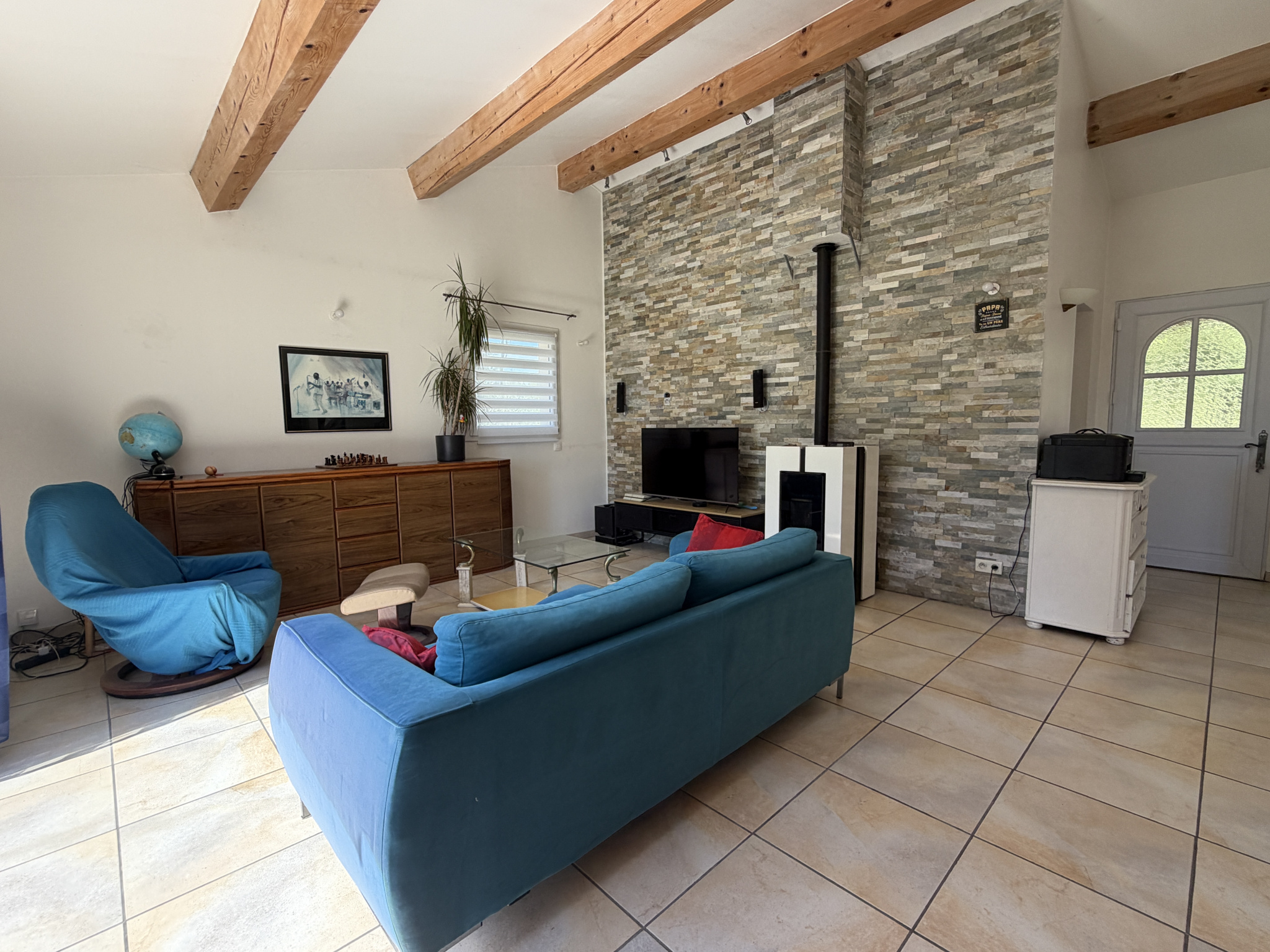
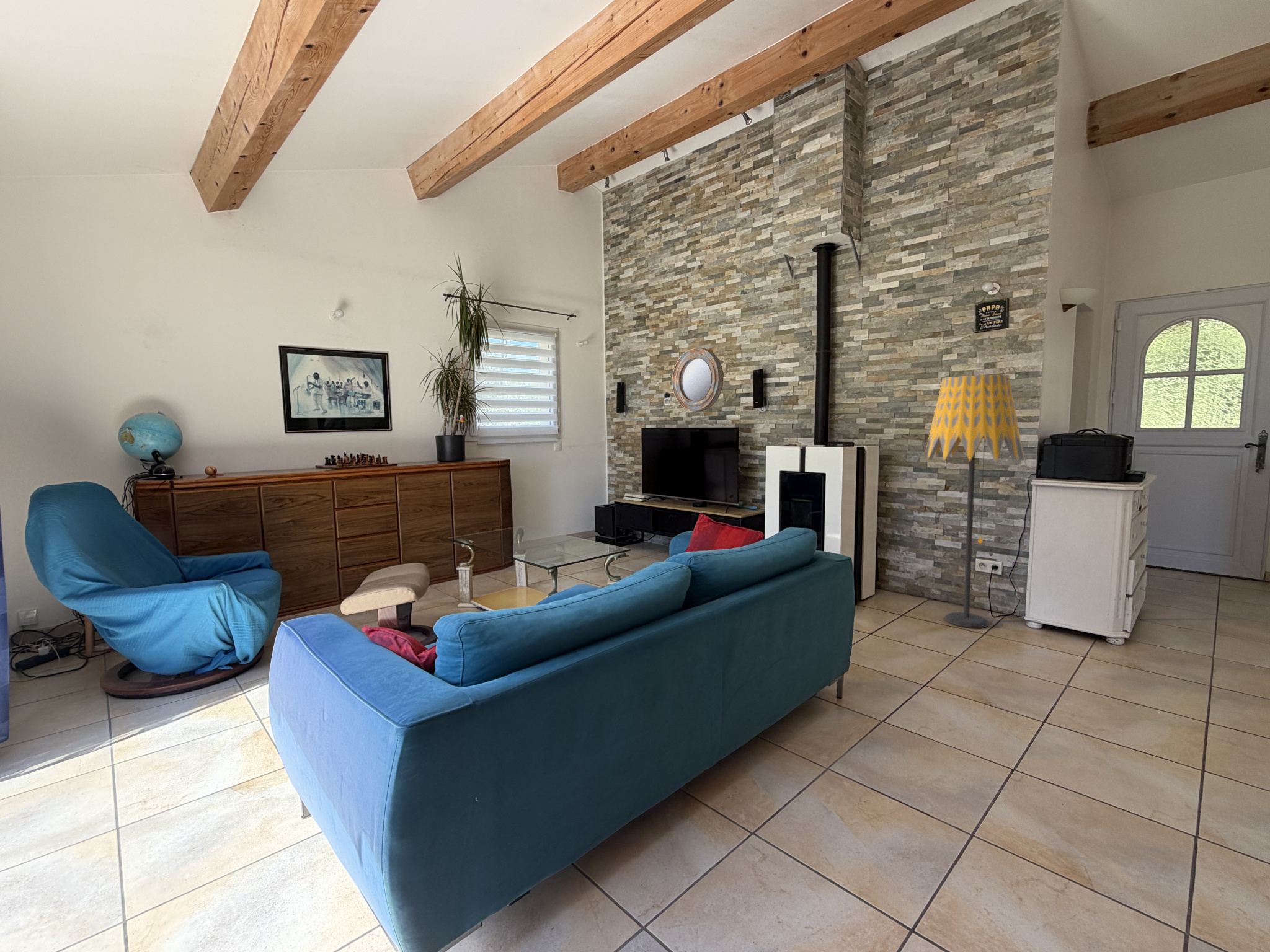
+ floor lamp [923,374,1025,628]
+ home mirror [672,347,724,412]
